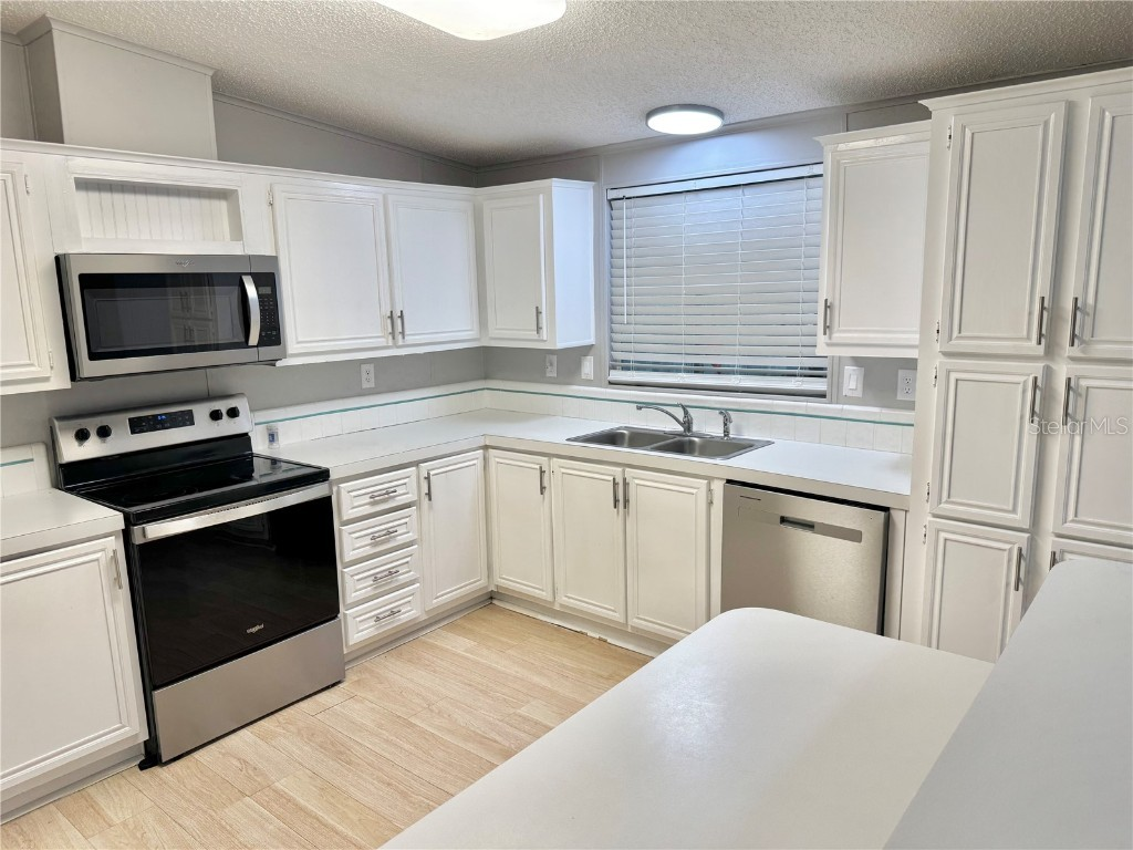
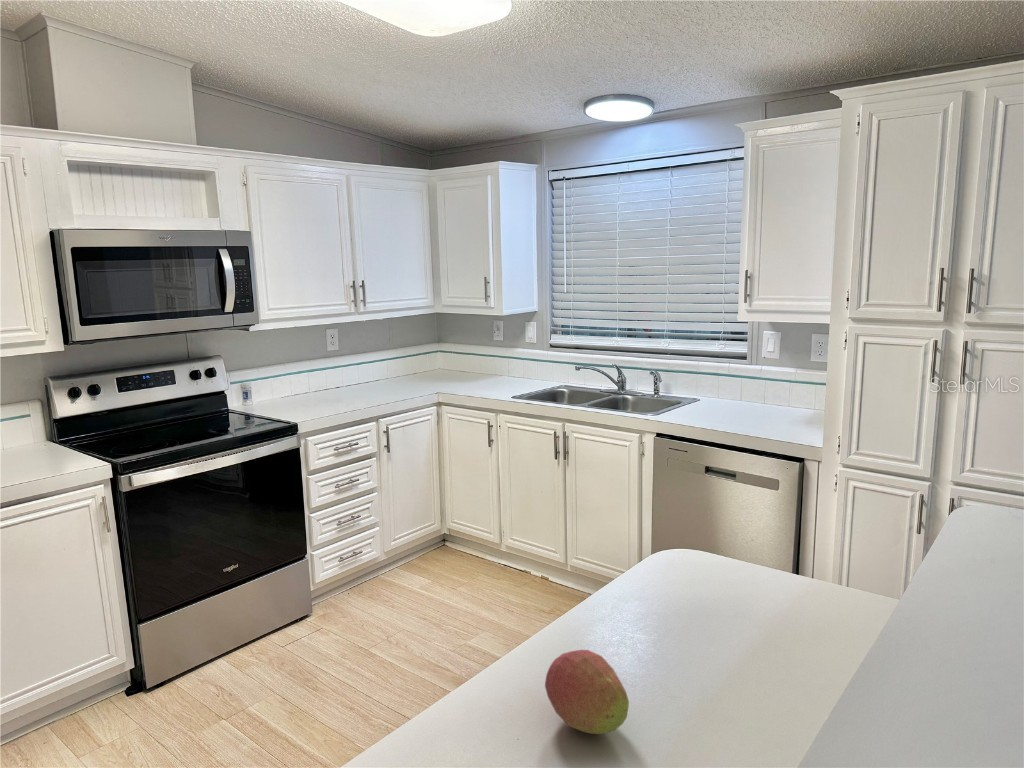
+ fruit [544,649,630,735]
